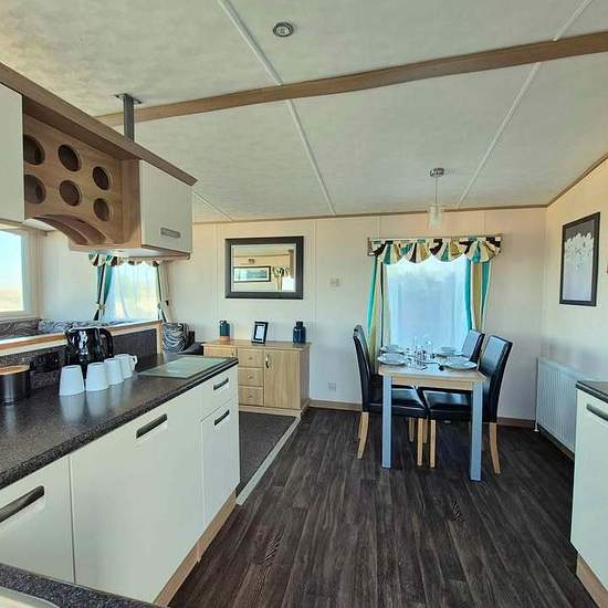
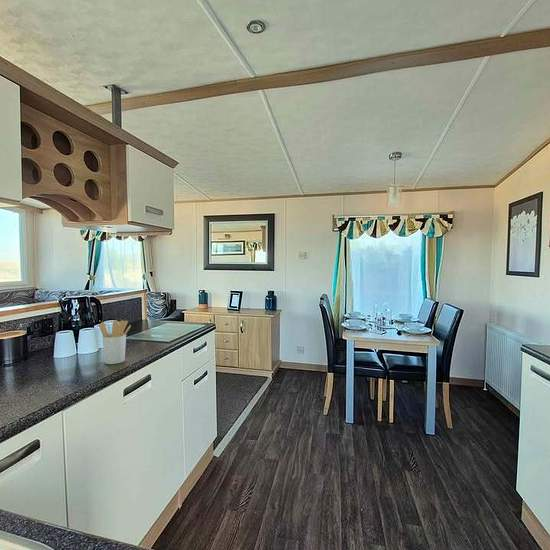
+ utensil holder [98,319,131,365]
